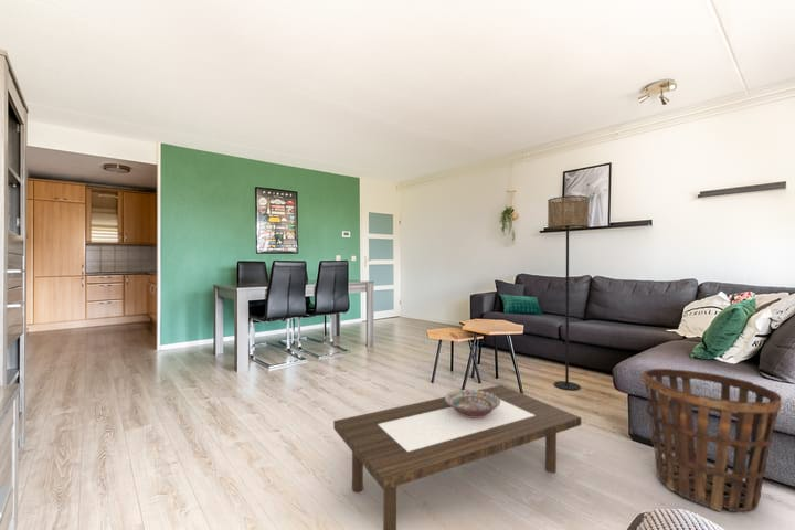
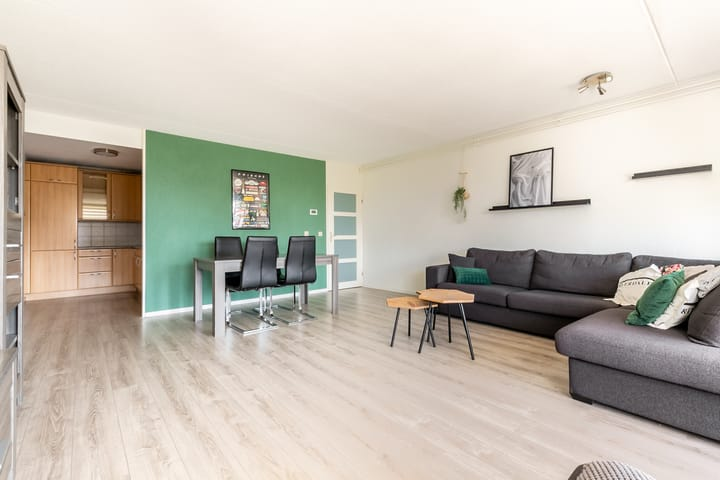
- floor lamp [547,194,590,391]
- basket [642,368,782,512]
- coffee table [332,384,582,530]
- decorative bowl [444,389,500,417]
